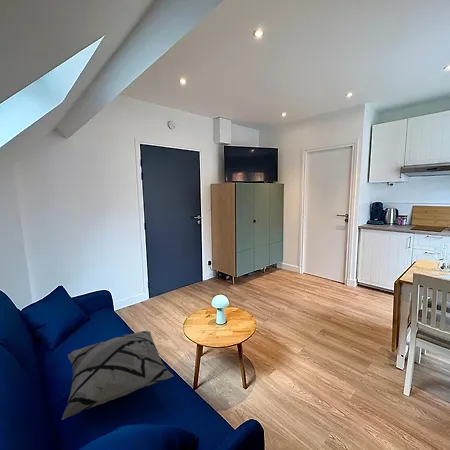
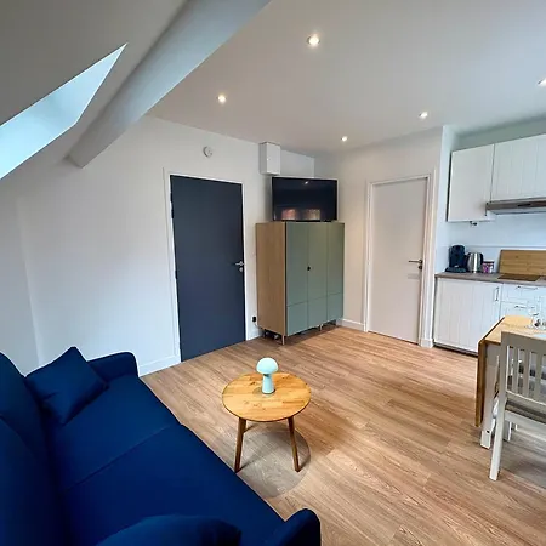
- decorative pillow [61,330,174,421]
